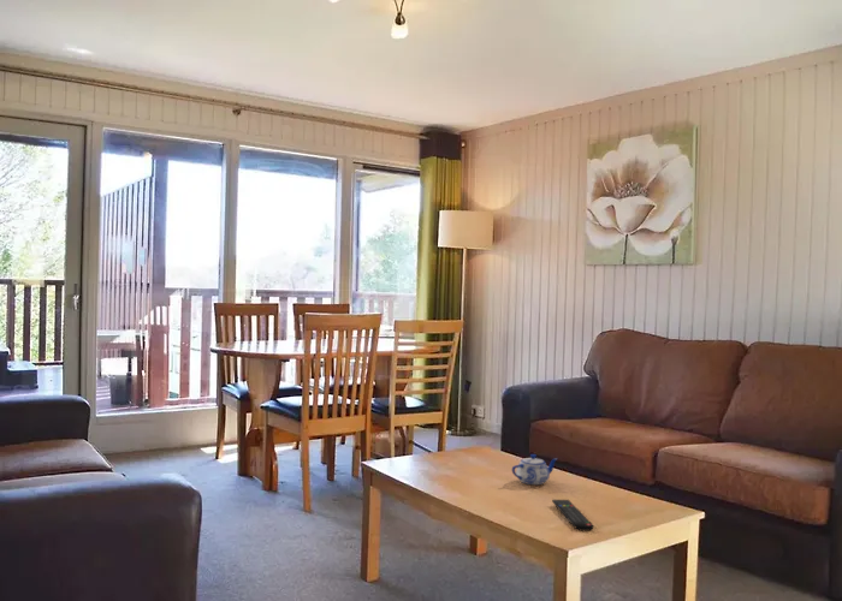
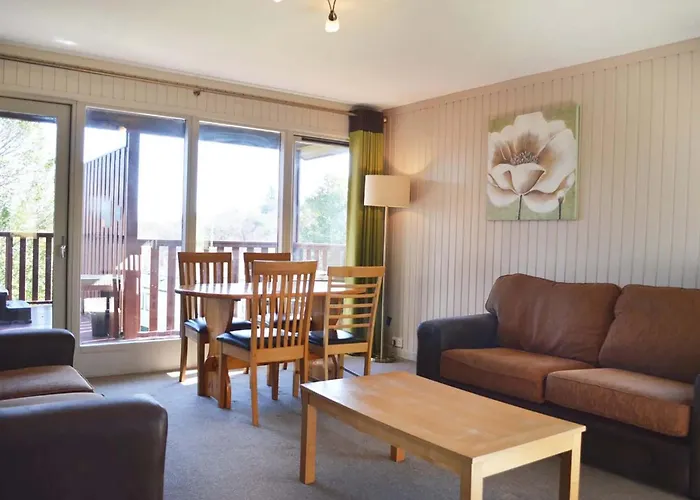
- remote control [551,499,594,532]
- teapot [511,453,558,486]
